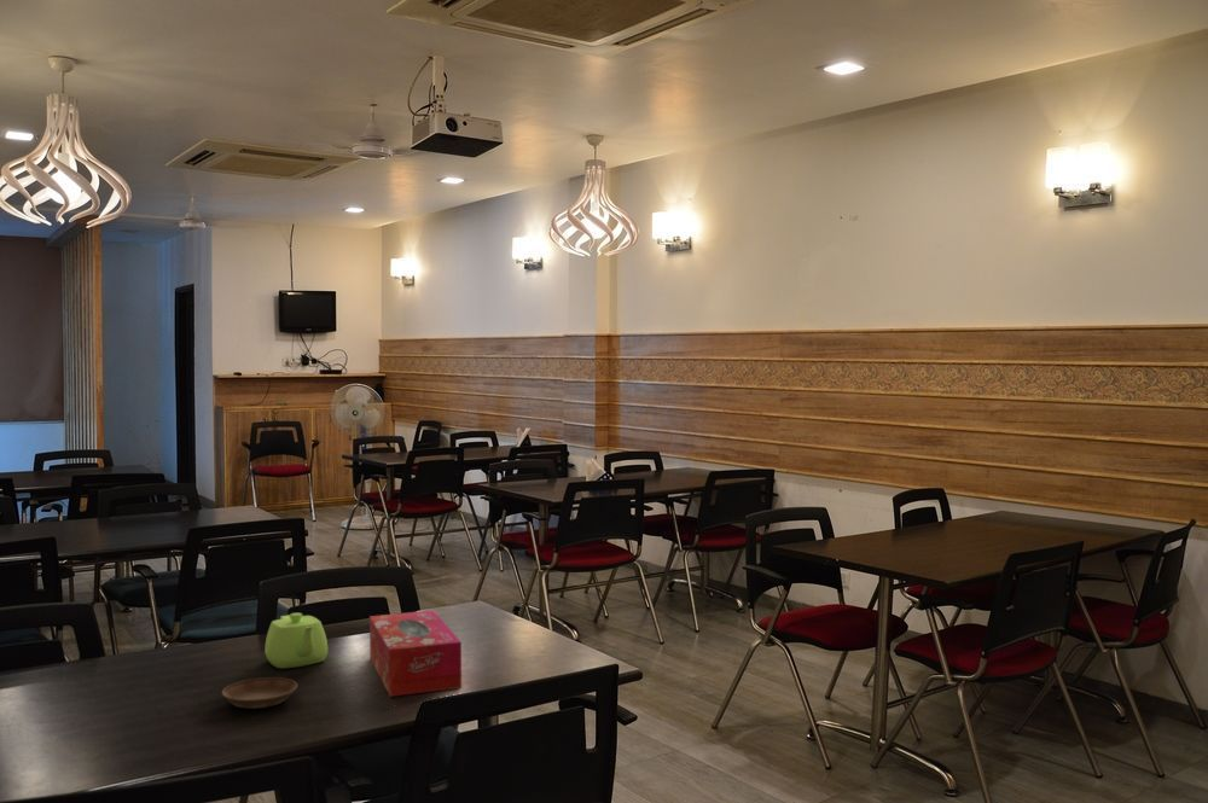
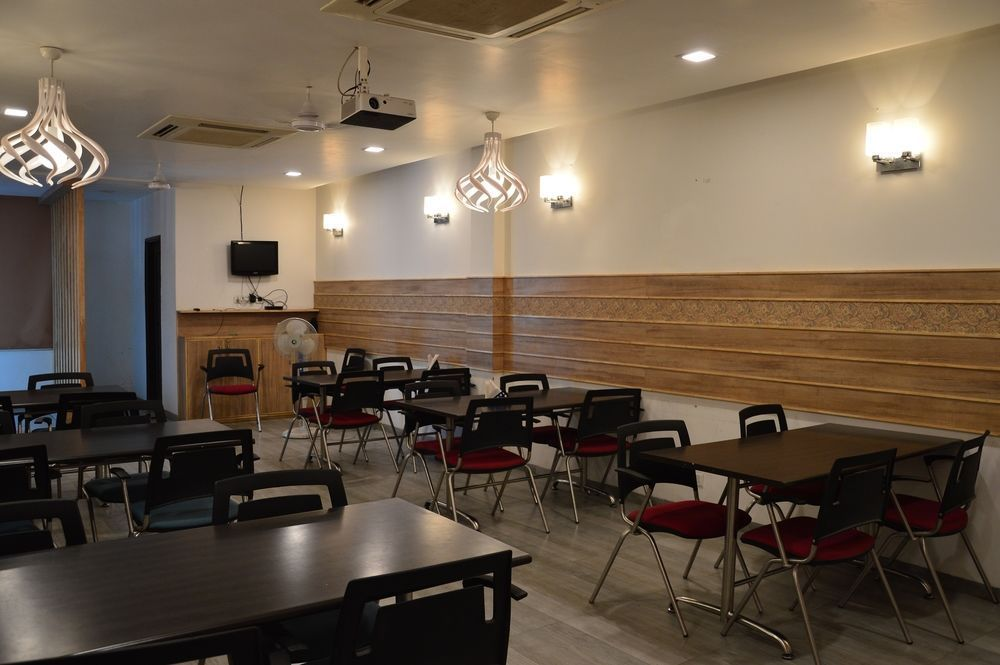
- saucer [221,676,298,710]
- tissue box [368,610,463,698]
- teapot [263,612,329,669]
